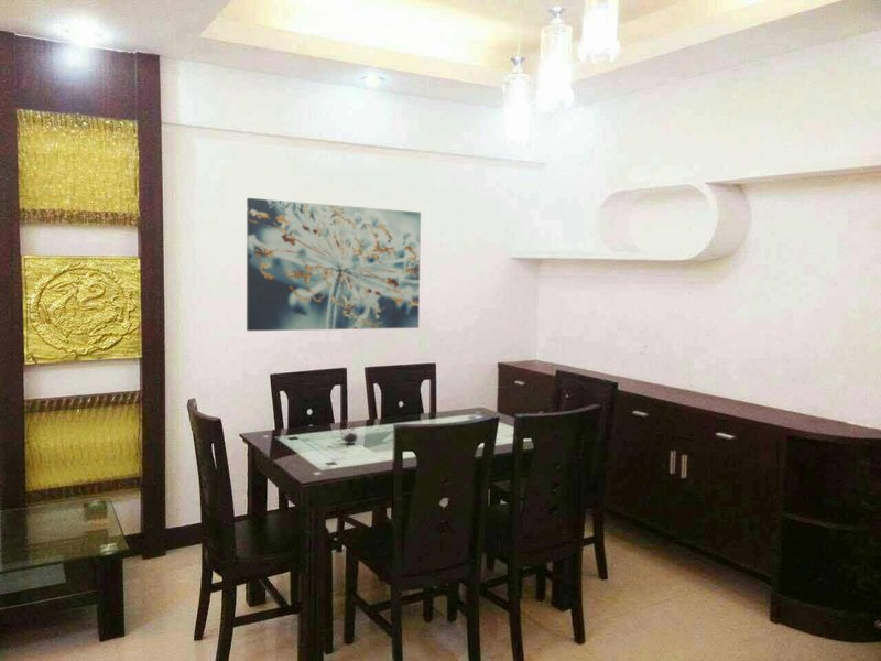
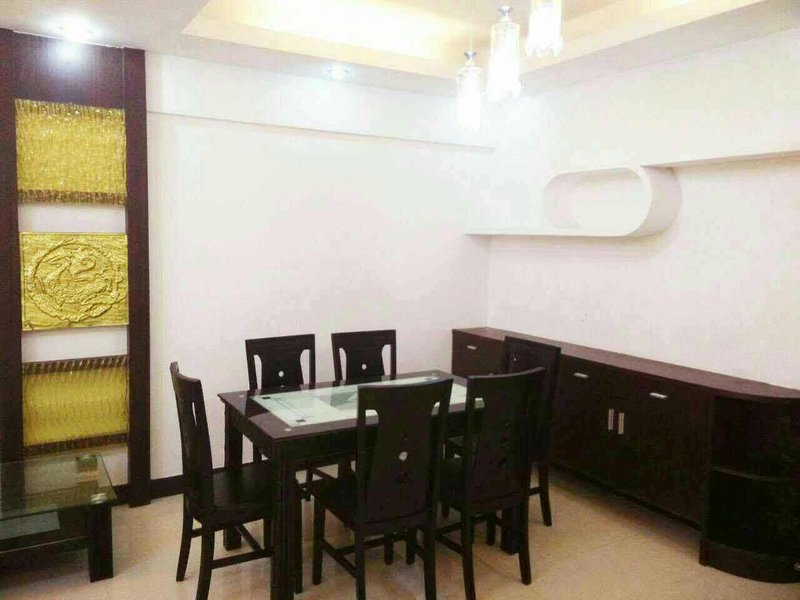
- wall art [246,197,422,332]
- teapot [326,419,359,452]
